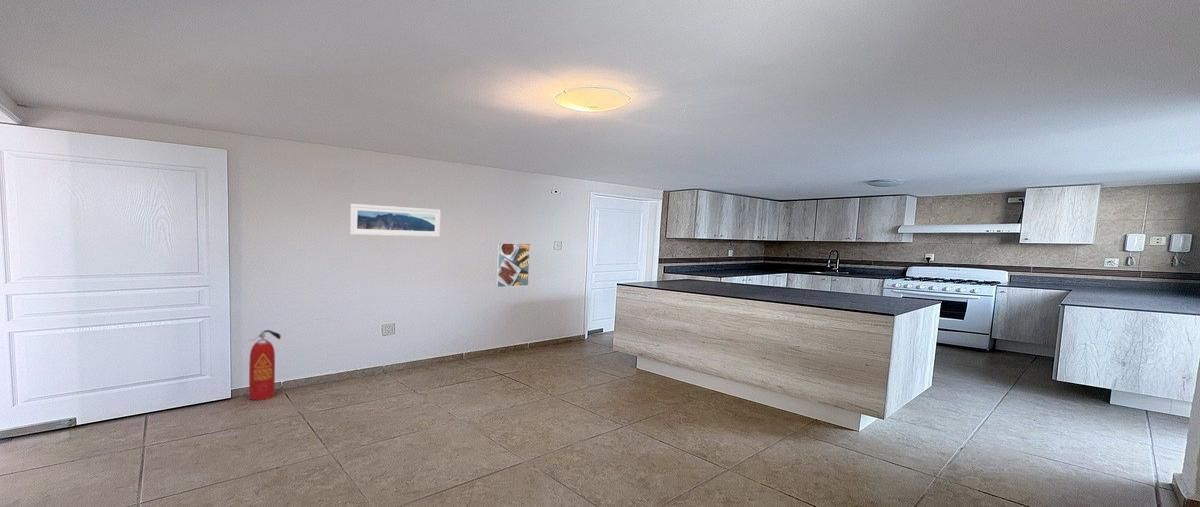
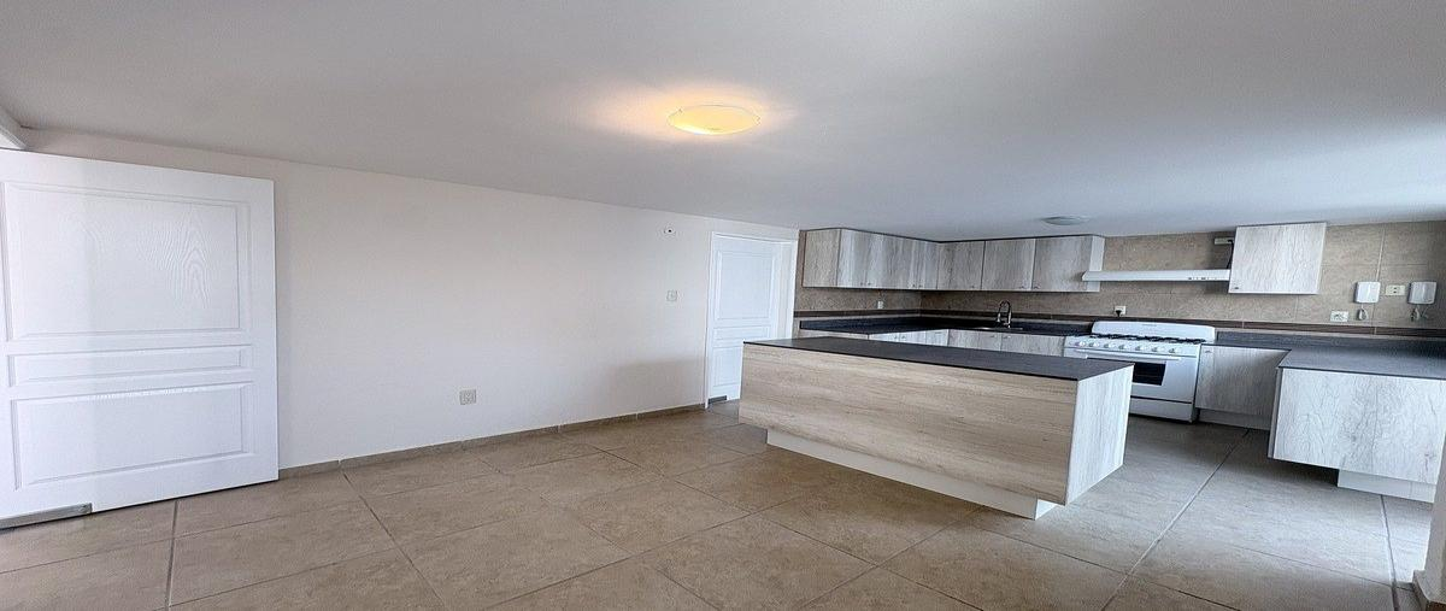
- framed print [349,203,442,238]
- fire extinguisher [247,329,282,401]
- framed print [495,242,531,288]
